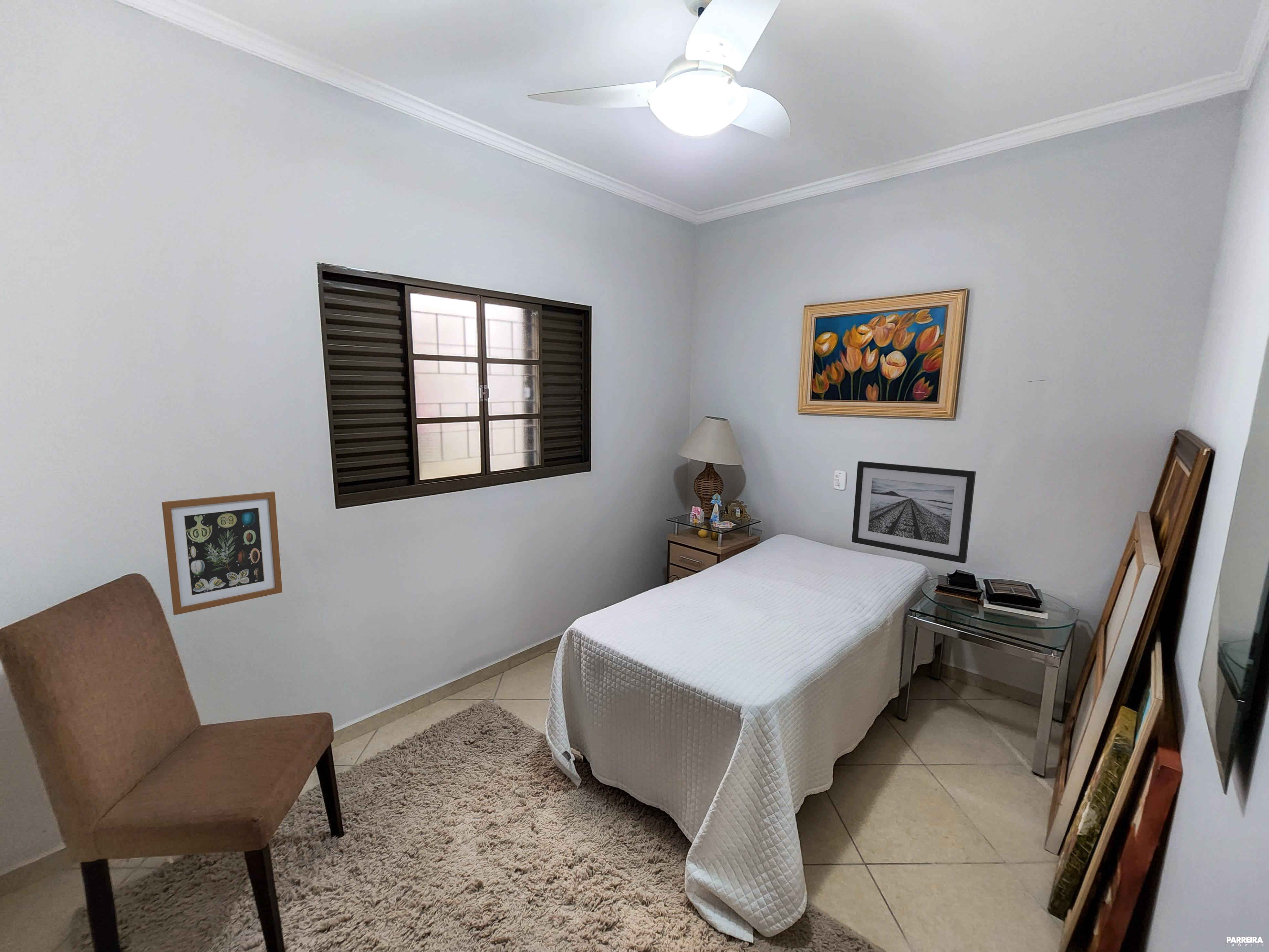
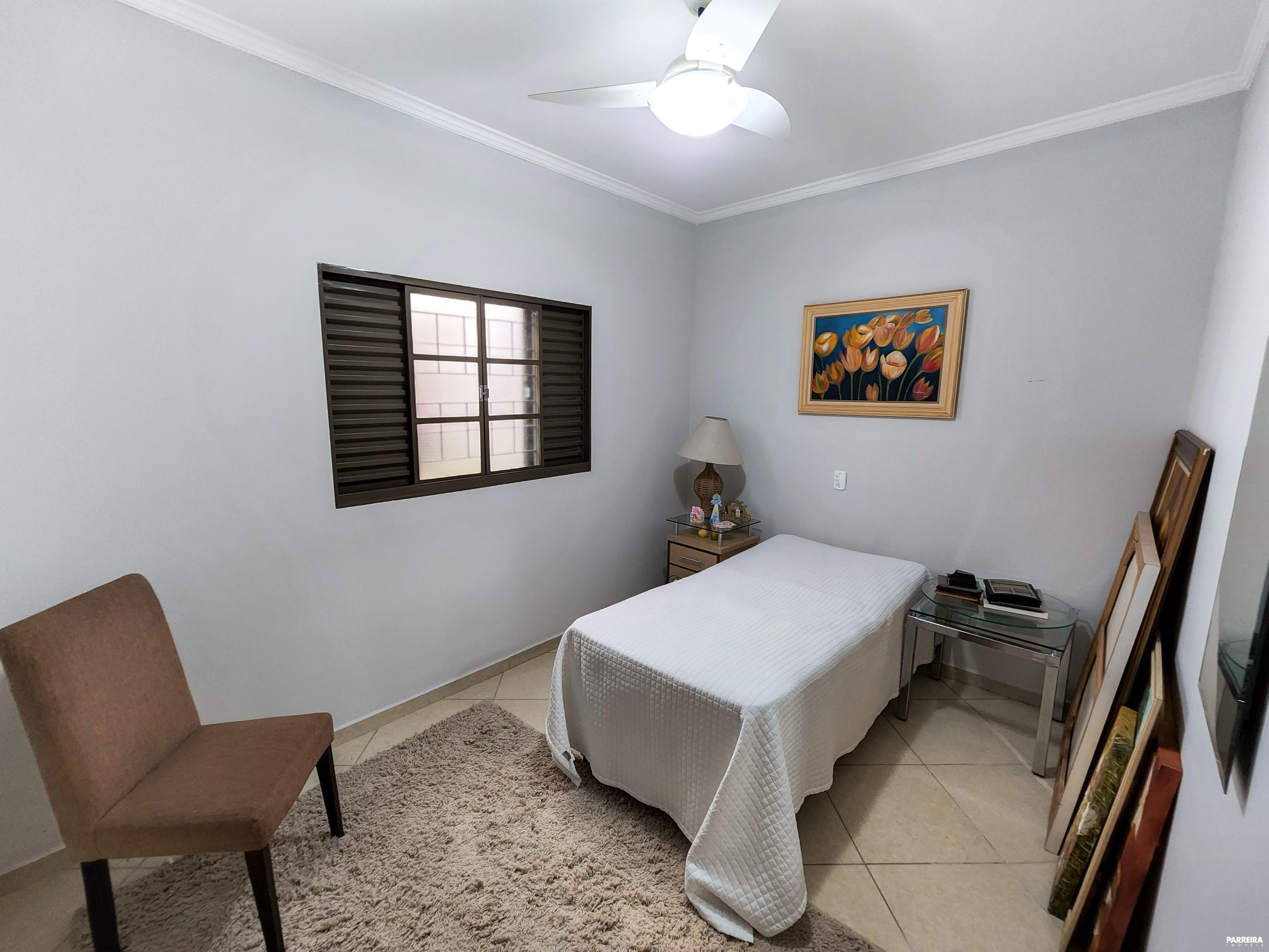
- wall art [161,491,283,615]
- wall art [851,461,976,564]
